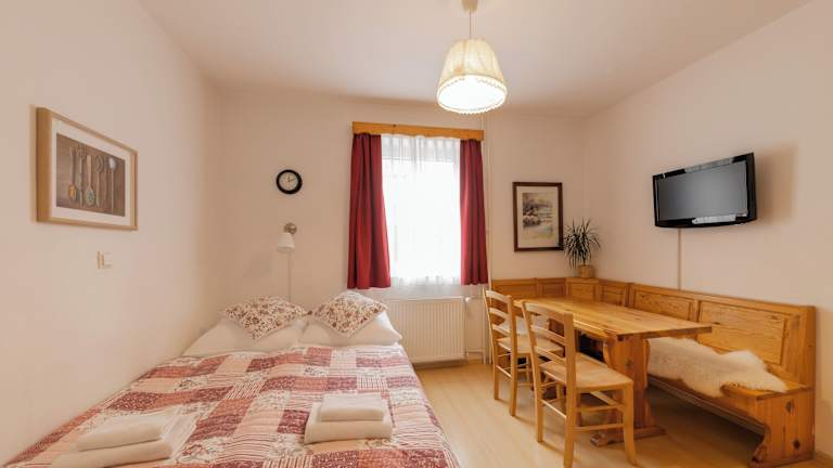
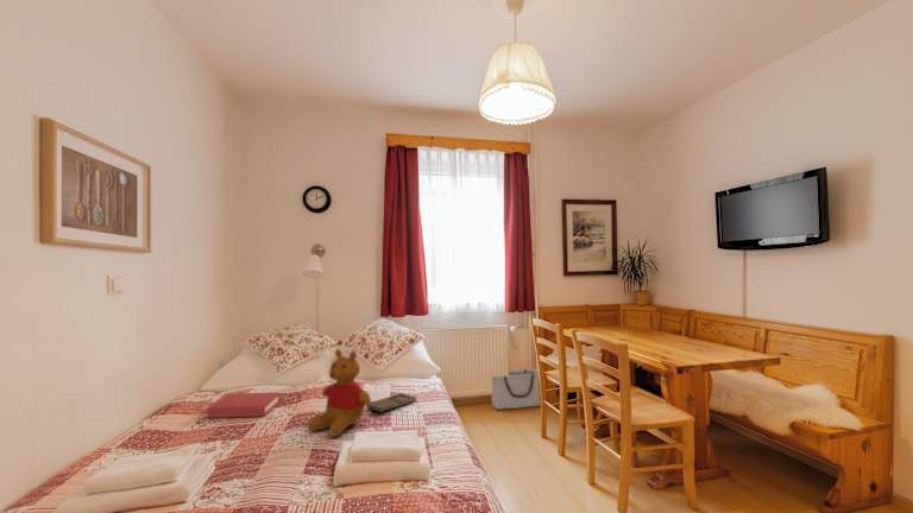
+ hardback book [206,391,281,419]
+ storage bin [490,368,541,411]
+ teddy bear [307,348,372,438]
+ tray [365,392,417,414]
